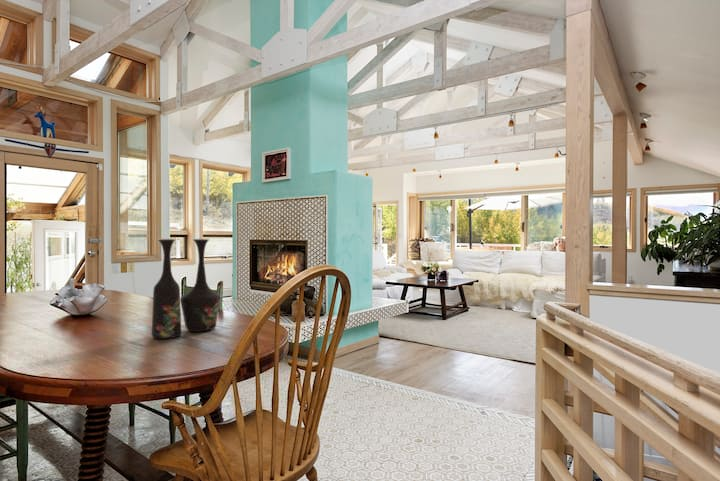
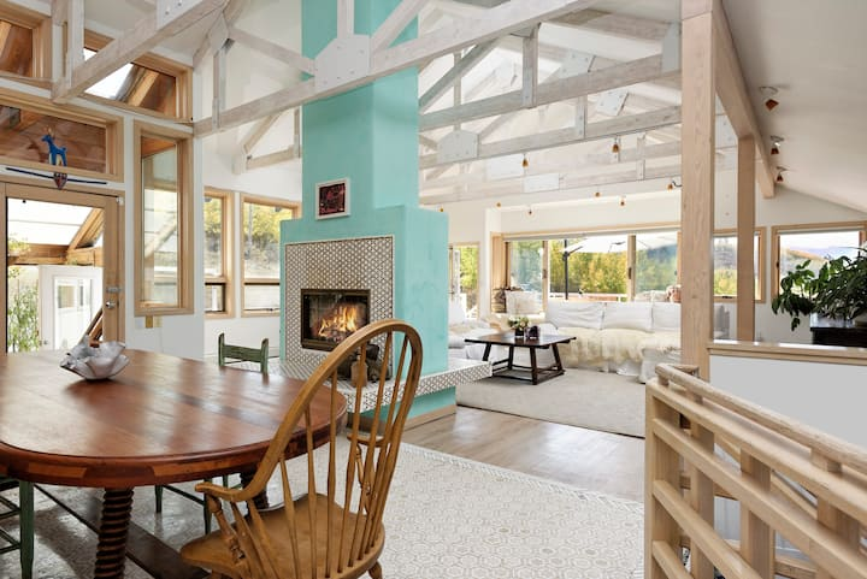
- vase [151,238,221,340]
